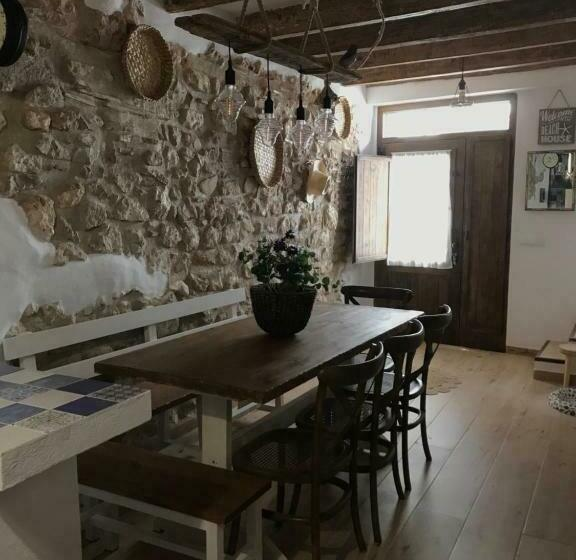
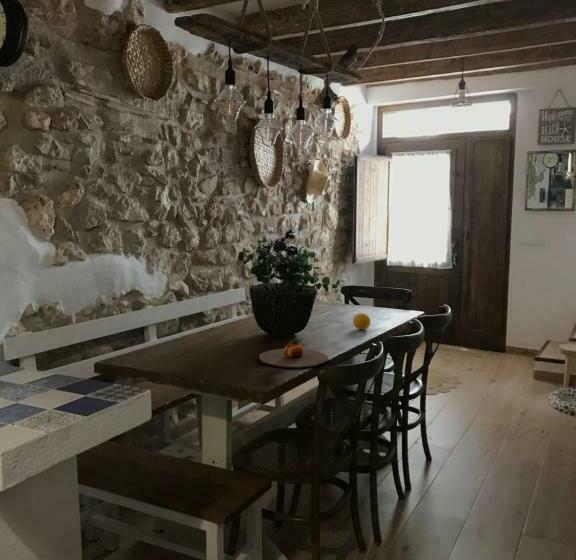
+ fruit [352,312,371,331]
+ plate [258,339,329,369]
